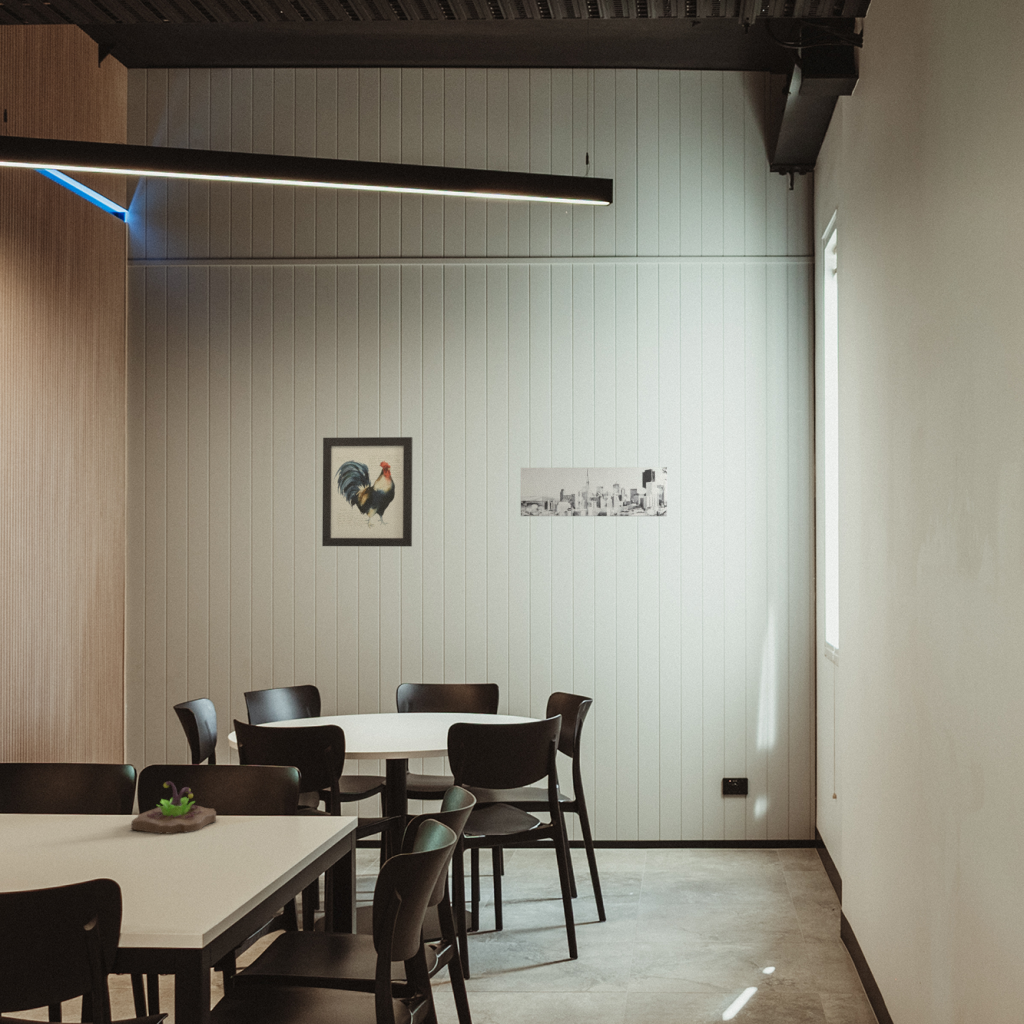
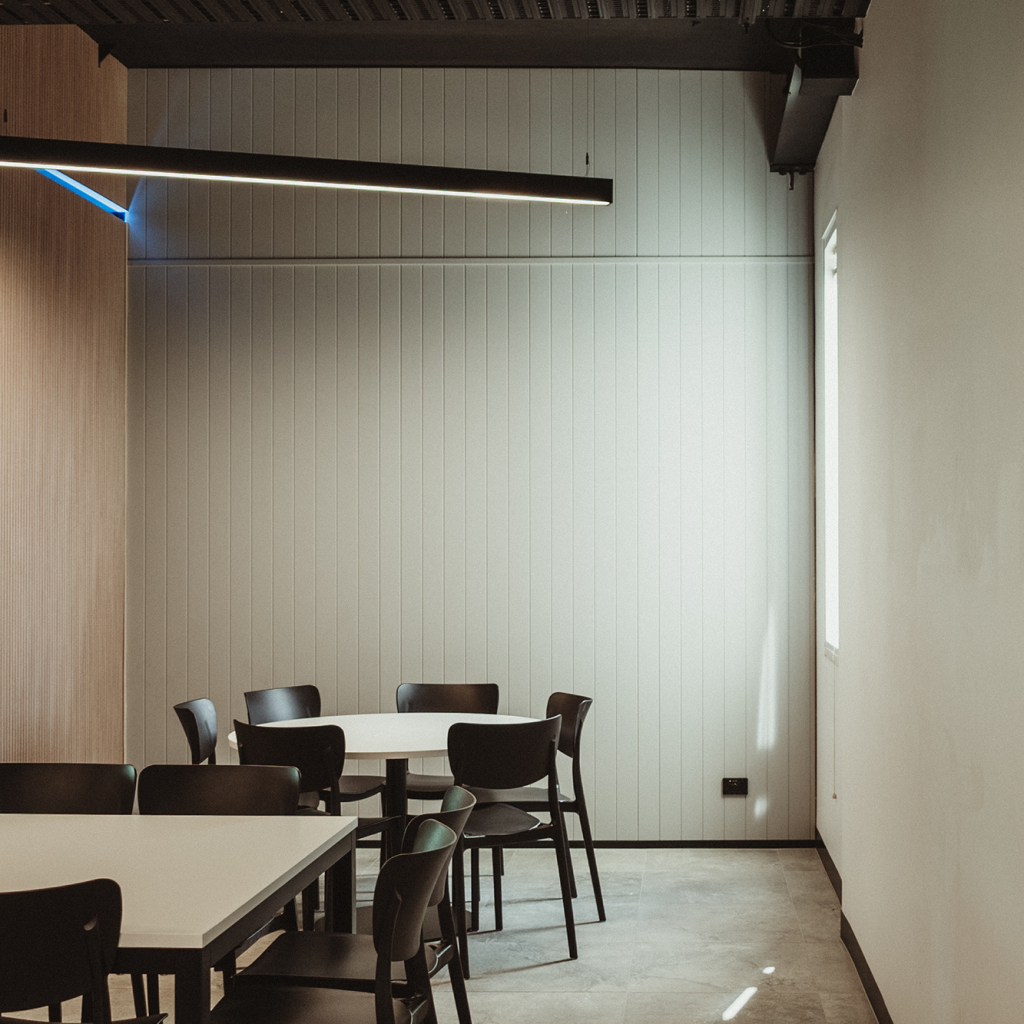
- succulent planter [130,780,217,835]
- wall art [321,436,414,547]
- wall art [520,466,668,517]
